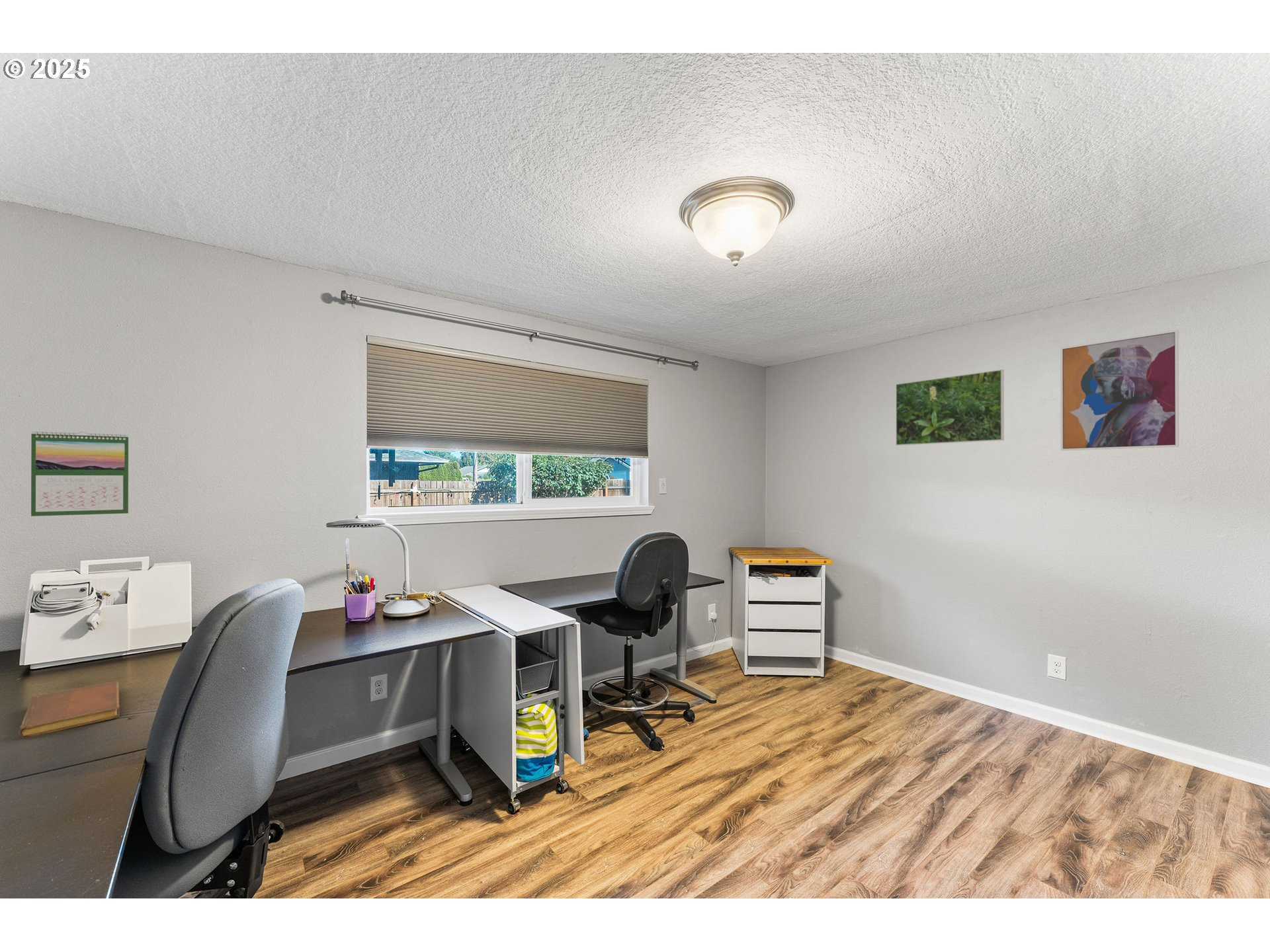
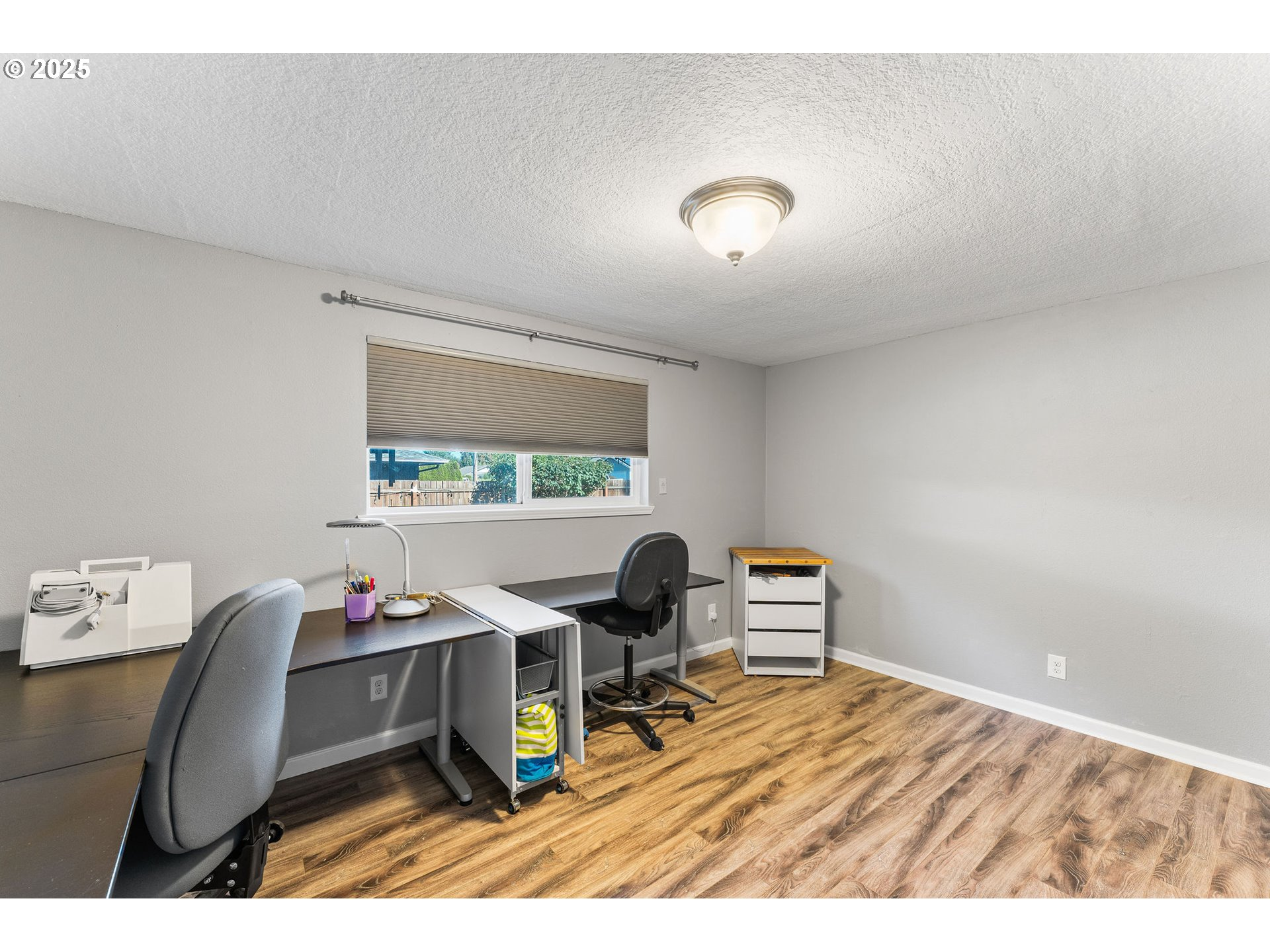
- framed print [895,369,1005,446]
- wall art [1060,329,1179,452]
- notebook [18,681,120,739]
- calendar [30,430,130,517]
